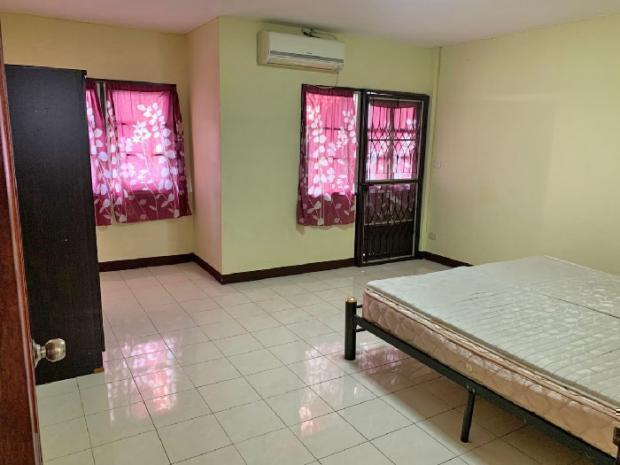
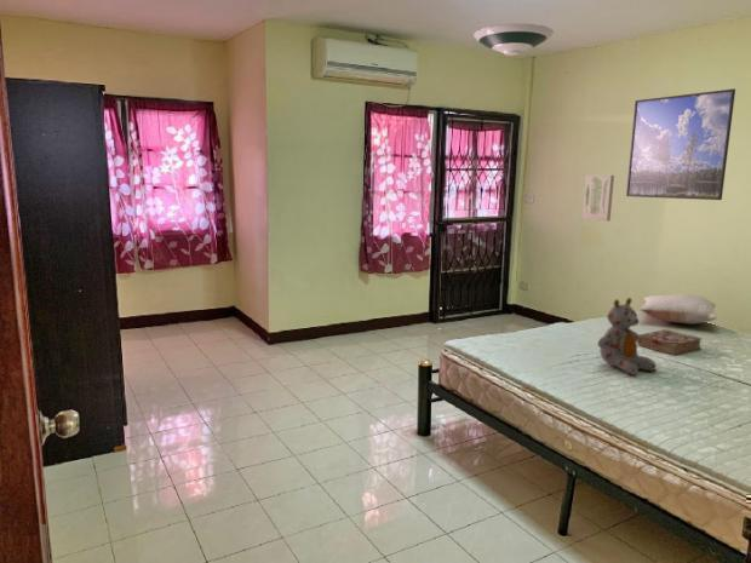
+ pillow [638,293,718,326]
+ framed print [625,87,736,201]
+ wall art [581,174,615,222]
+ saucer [472,22,555,57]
+ book [636,328,704,356]
+ stuffed bear [597,297,657,377]
